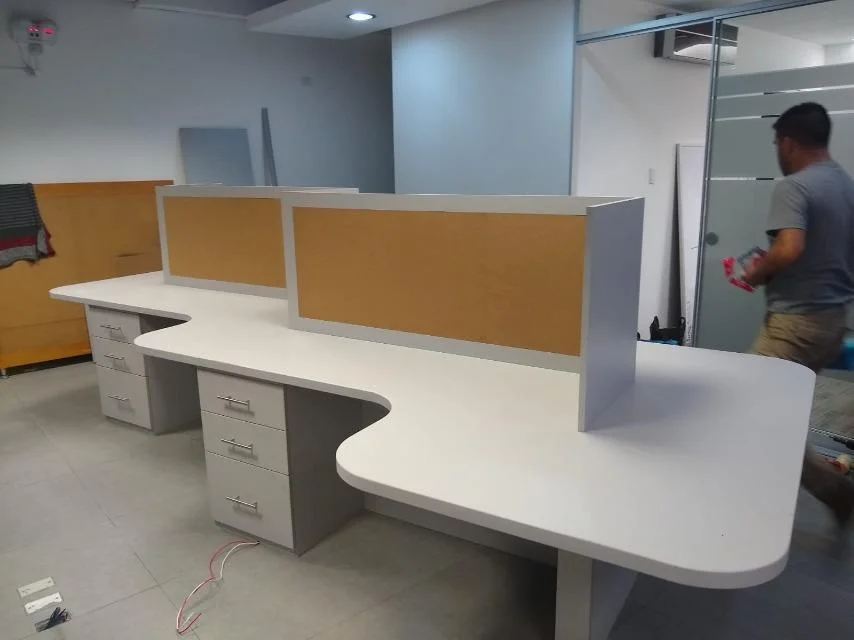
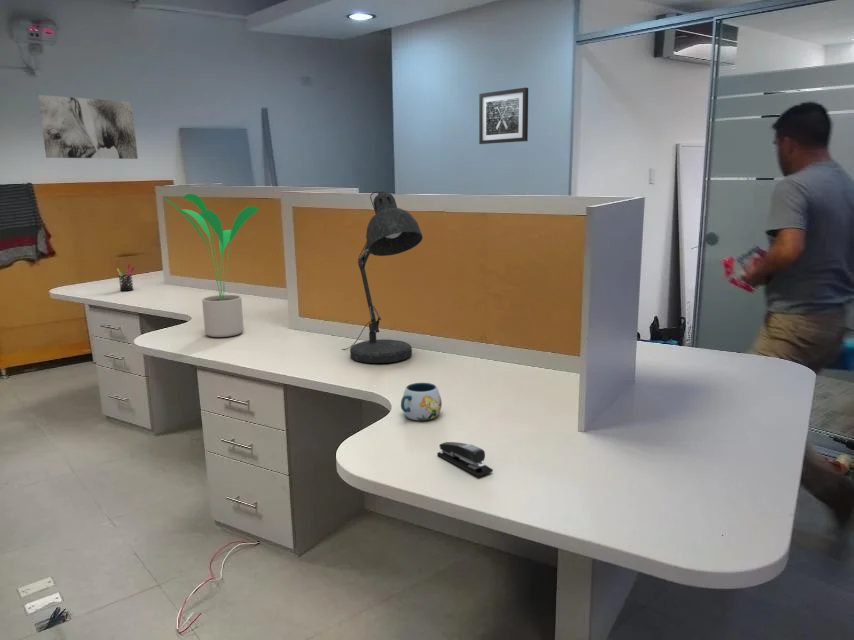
+ pen holder [116,263,136,292]
+ stapler [436,441,494,478]
+ wall art [478,87,529,145]
+ desk lamp [341,190,424,364]
+ potted plant [162,193,259,338]
+ mug [400,382,443,421]
+ wall art [37,94,139,160]
